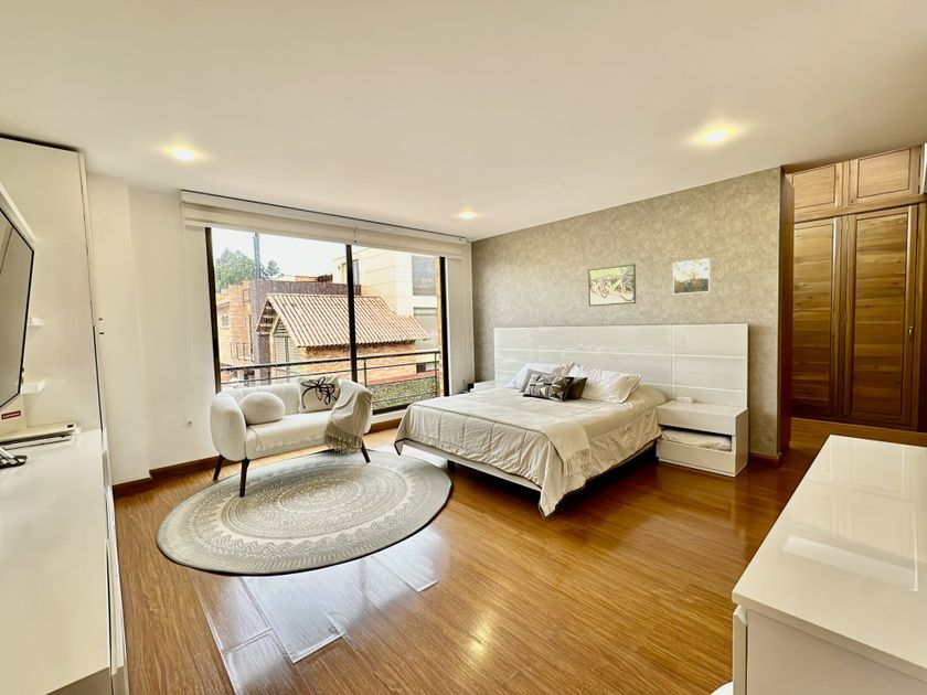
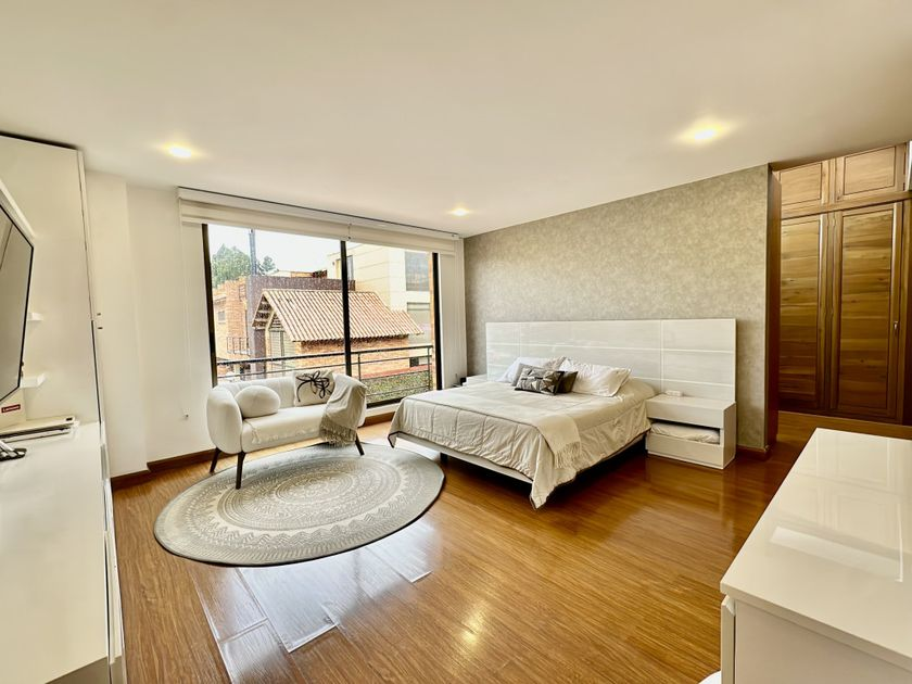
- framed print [587,263,637,308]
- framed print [672,257,711,296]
